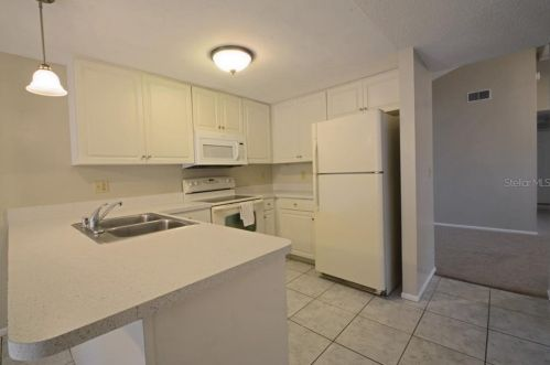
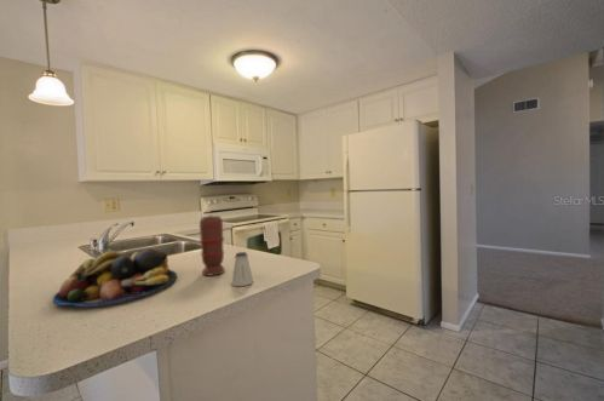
+ spice grinder [197,214,226,276]
+ saltshaker [230,251,254,287]
+ fruit bowl [52,248,178,308]
